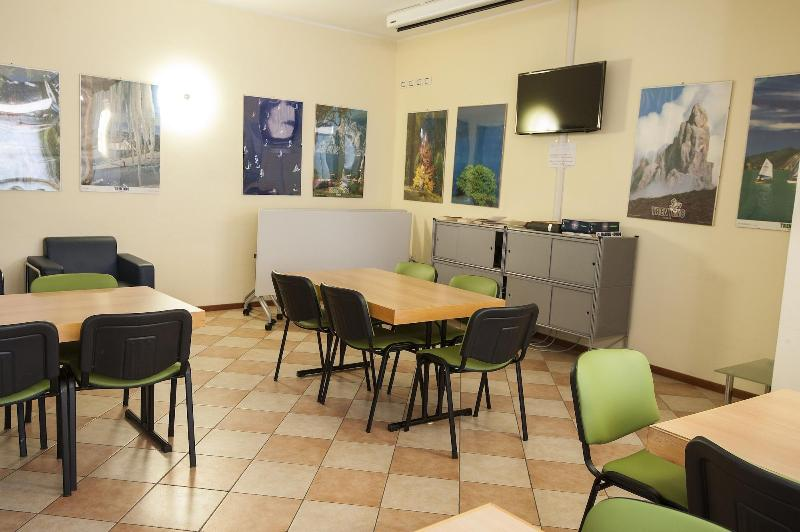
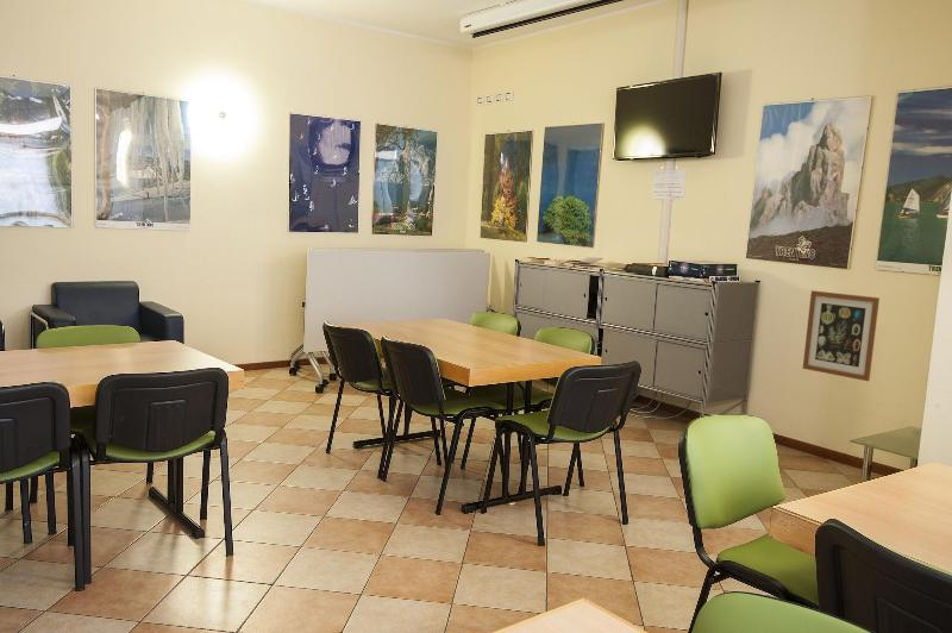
+ wall art [802,289,881,382]
